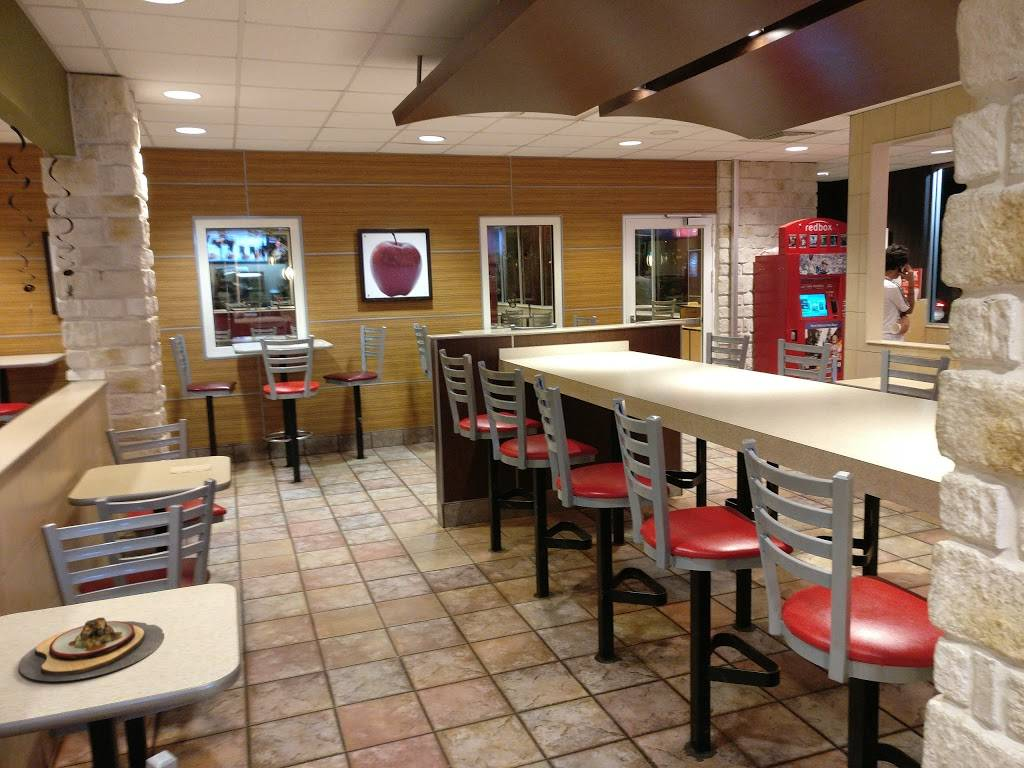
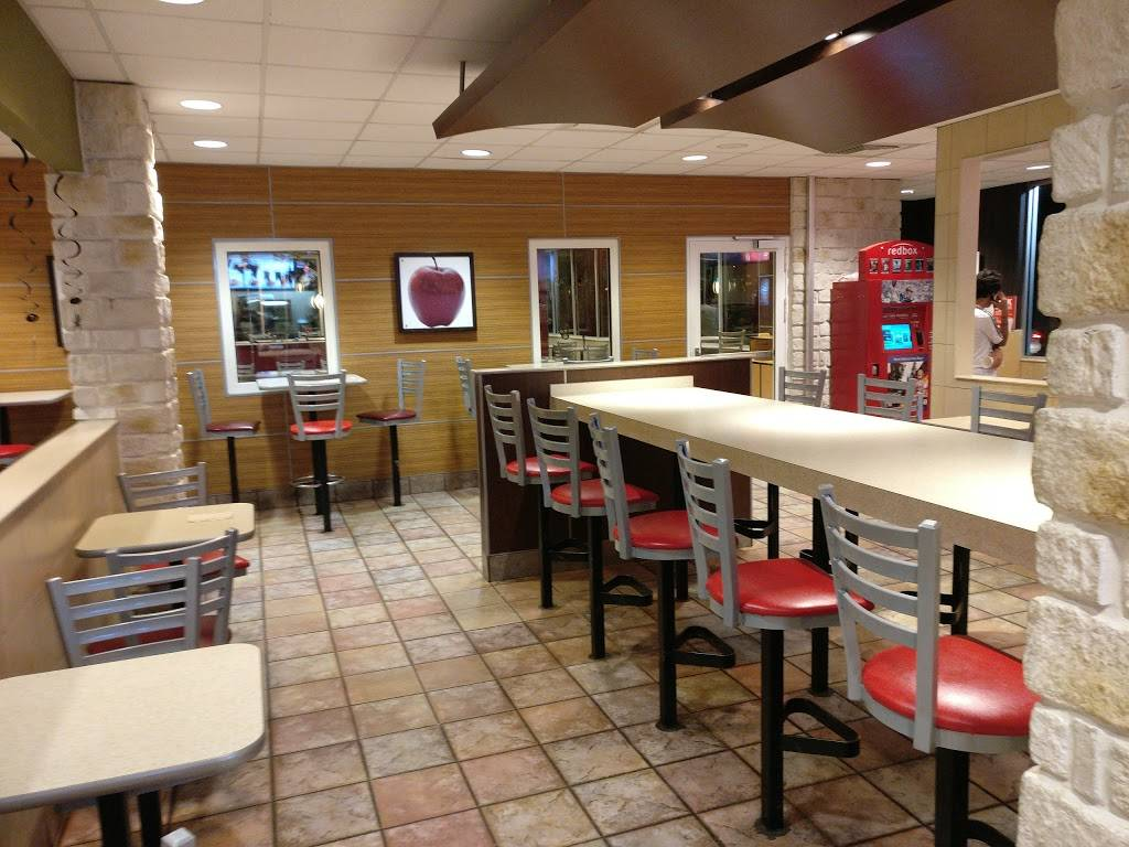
- plate [18,617,165,682]
